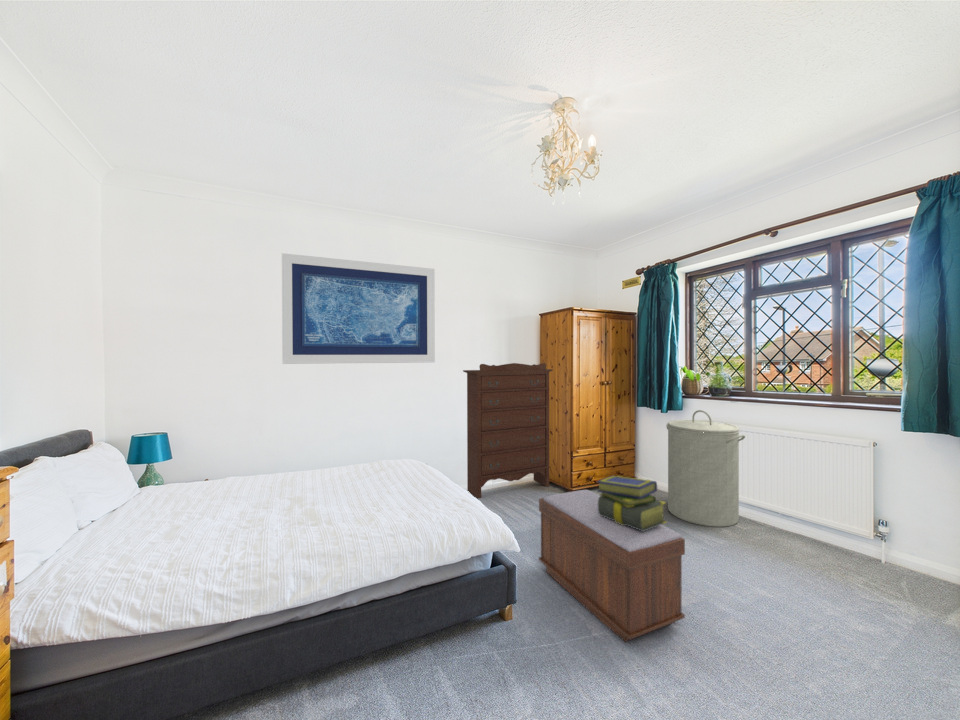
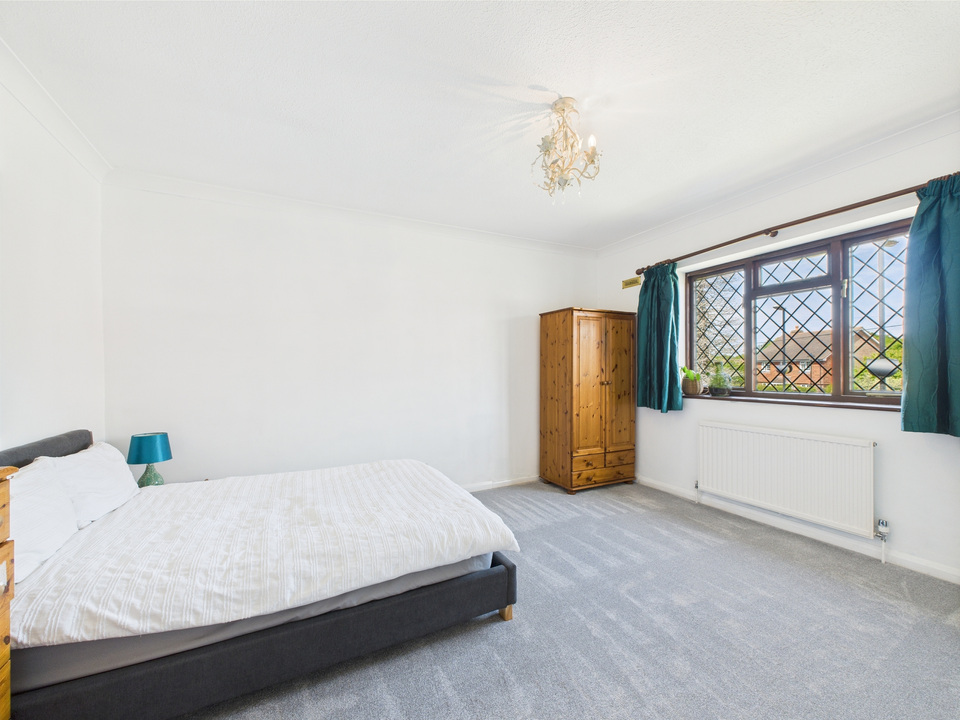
- stack of books [596,475,668,531]
- dresser [462,362,554,499]
- wall art [281,252,436,365]
- bench [538,489,686,643]
- laundry hamper [665,409,746,528]
